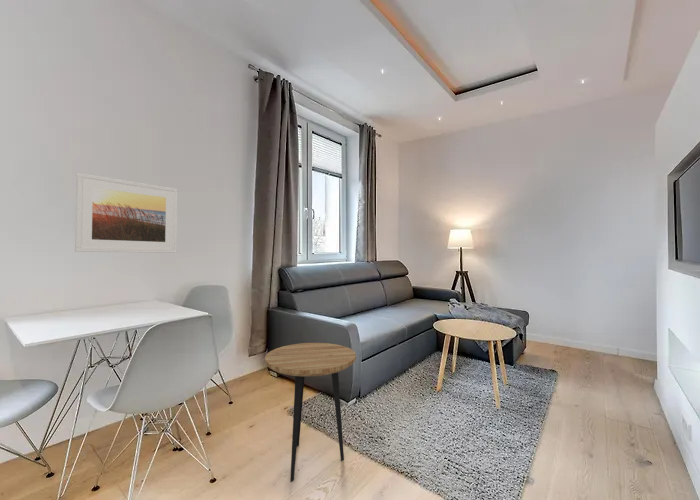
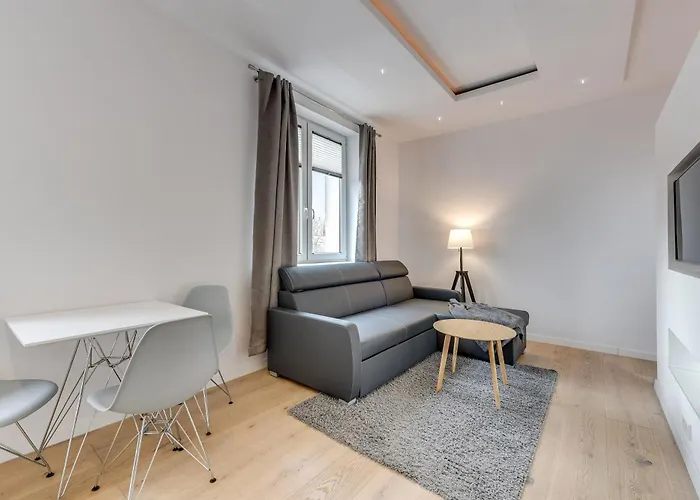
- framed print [74,172,178,254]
- side table [264,342,357,483]
